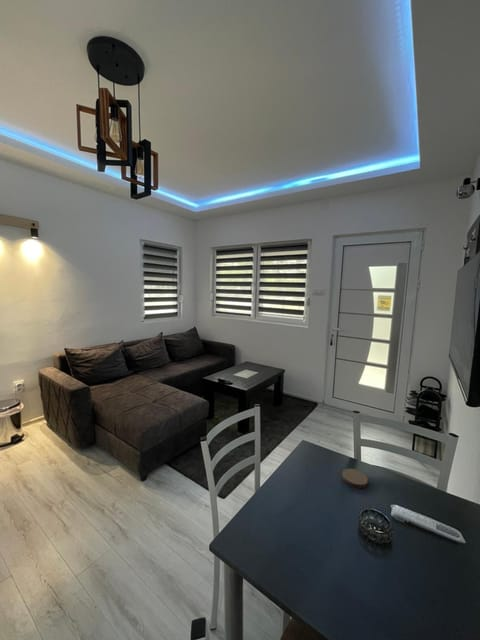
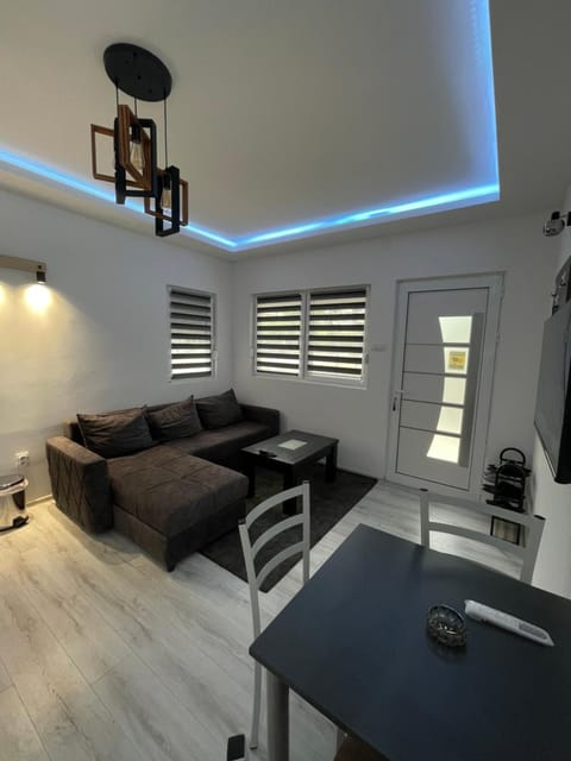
- coaster [341,468,369,489]
